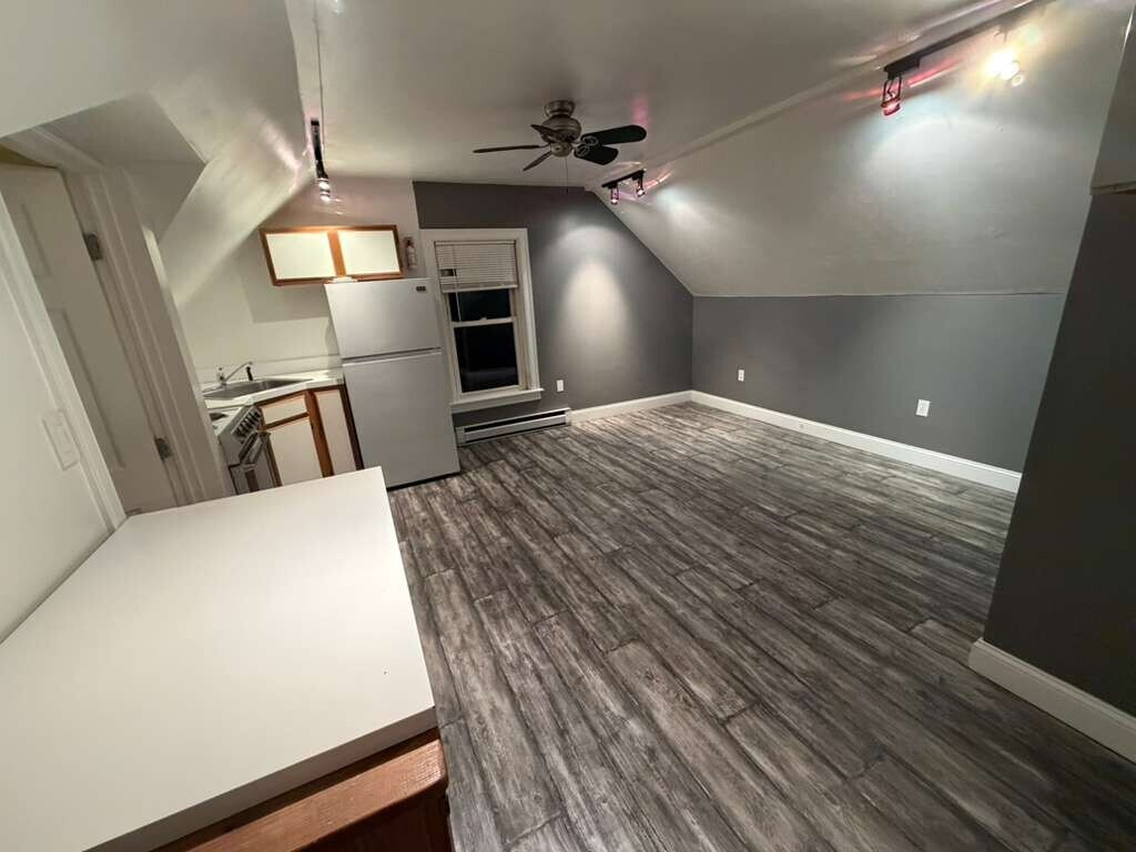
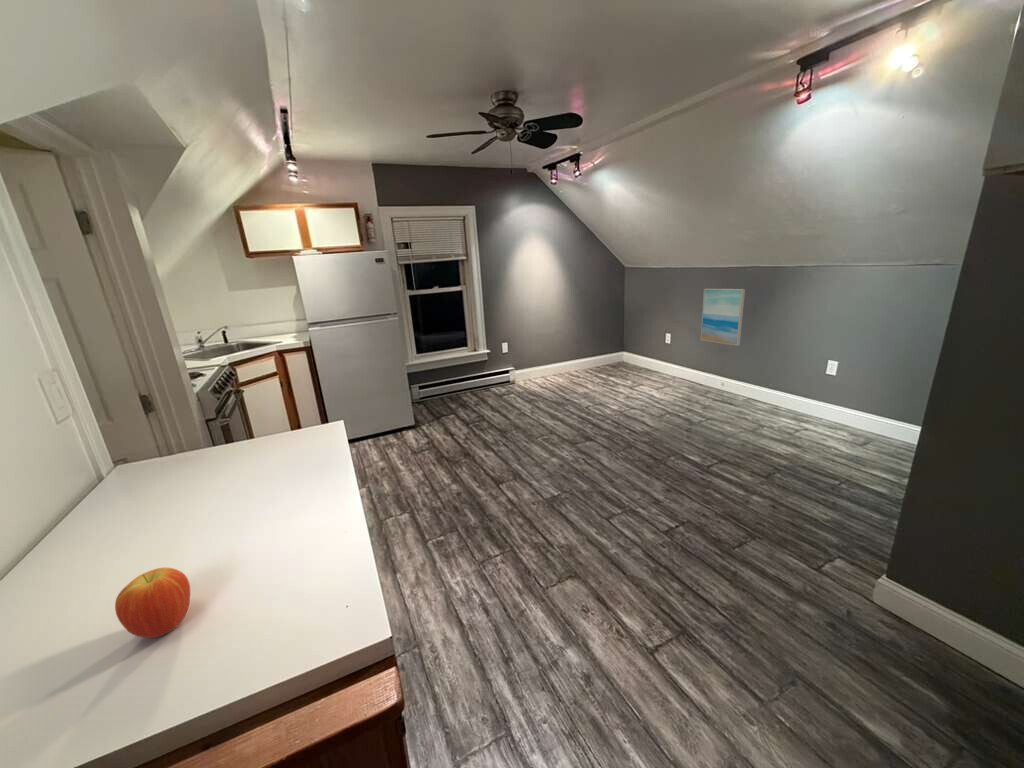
+ fruit [114,567,191,639]
+ wall art [700,288,746,347]
